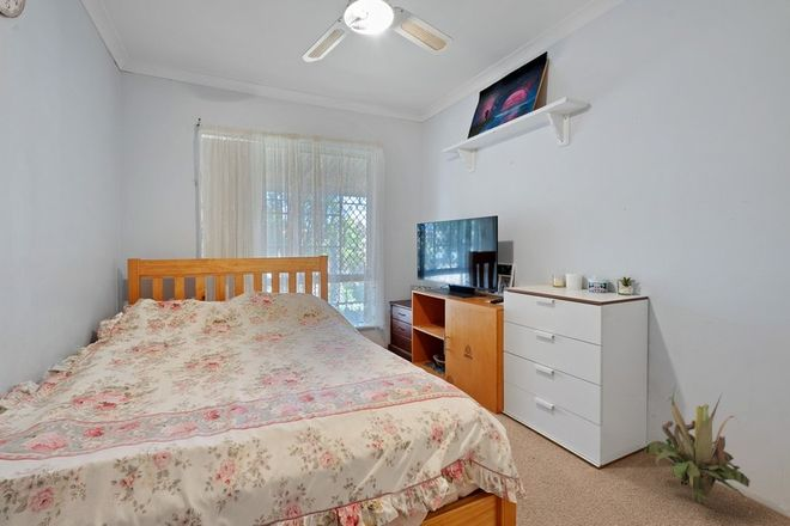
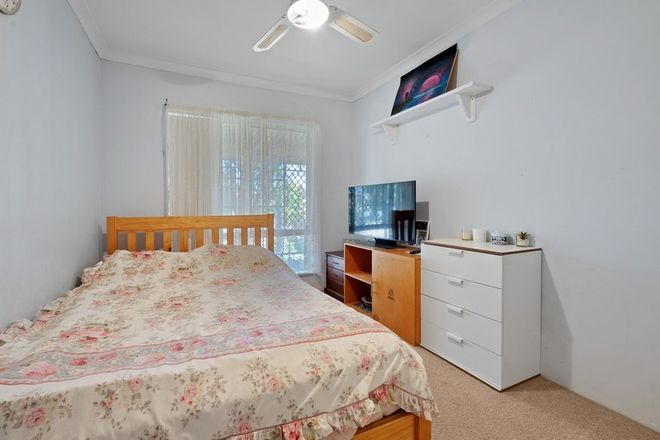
- decorative plant [644,379,752,510]
